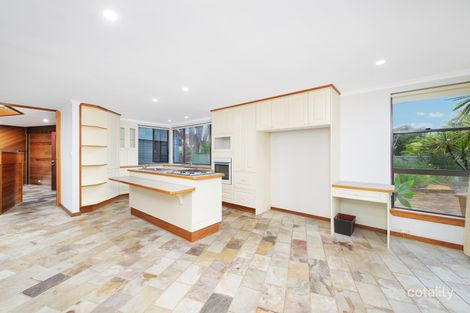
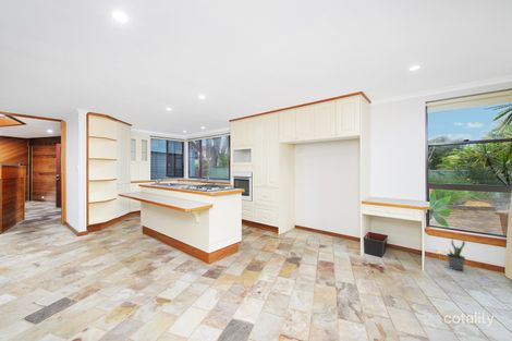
+ potted plant [446,236,466,271]
